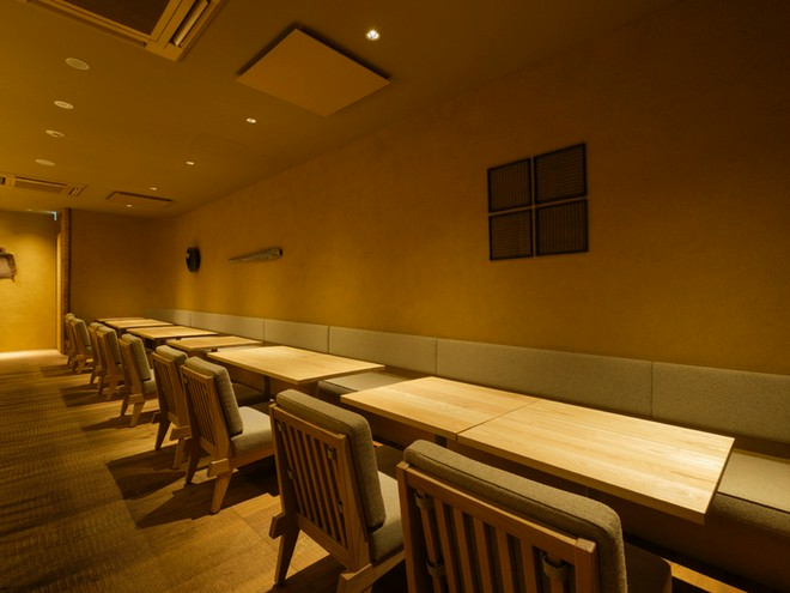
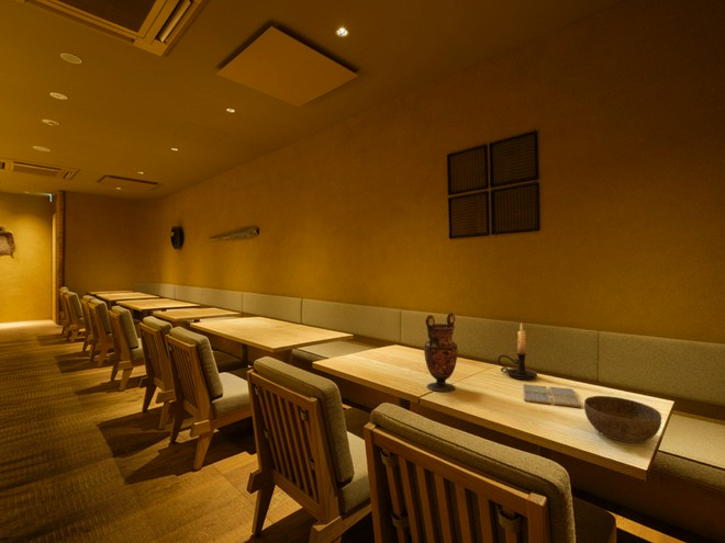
+ drink coaster [522,383,583,408]
+ candle holder [497,321,538,381]
+ bowl [583,395,662,444]
+ vase [423,312,459,393]
